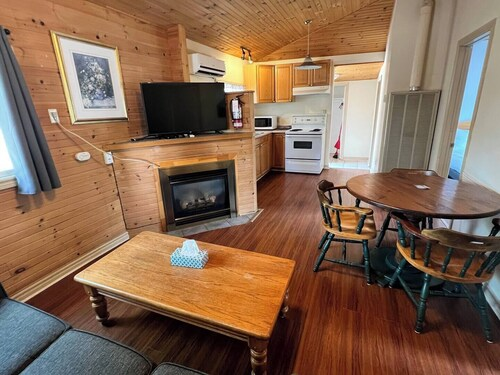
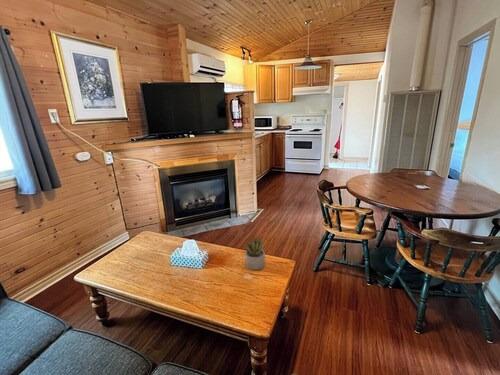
+ succulent plant [243,237,268,271]
